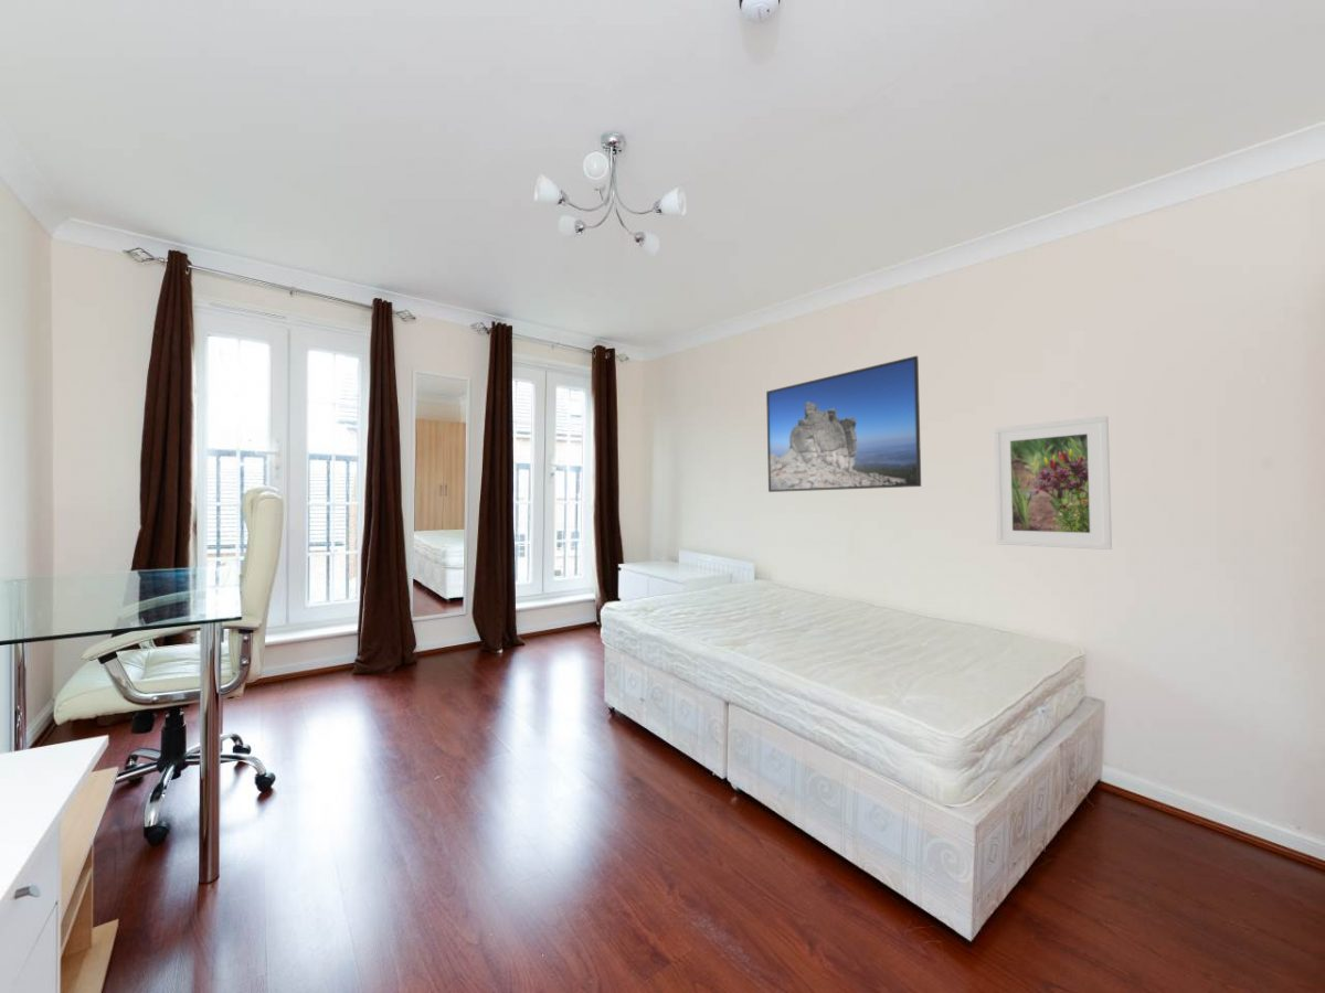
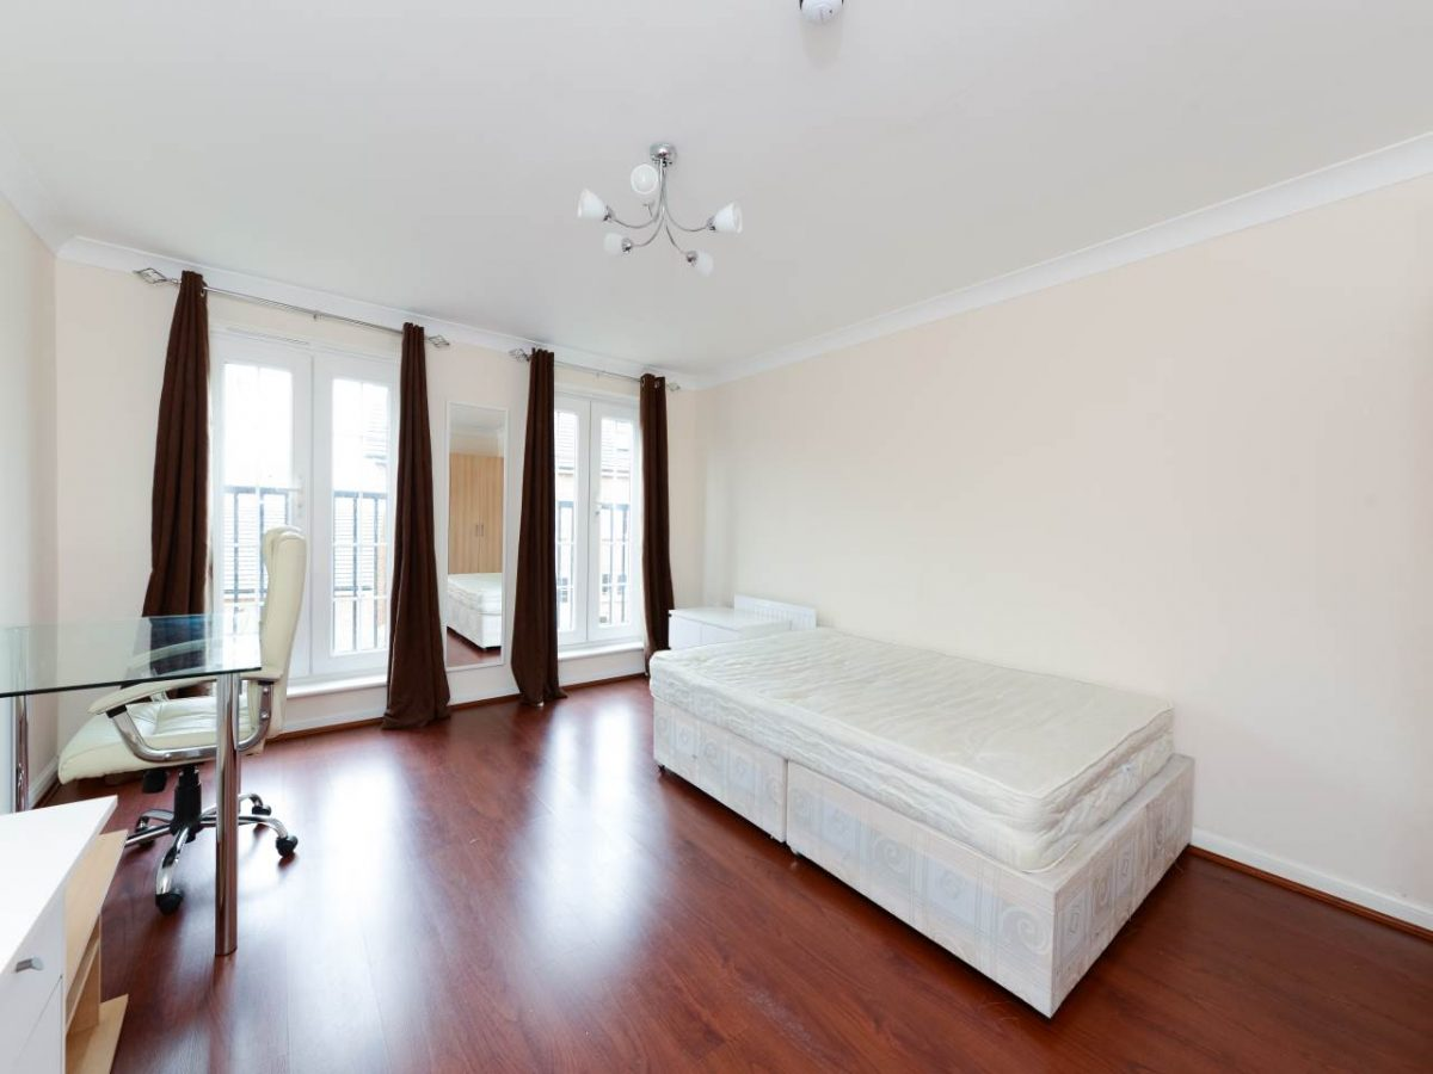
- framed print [993,415,1113,551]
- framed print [765,355,922,493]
